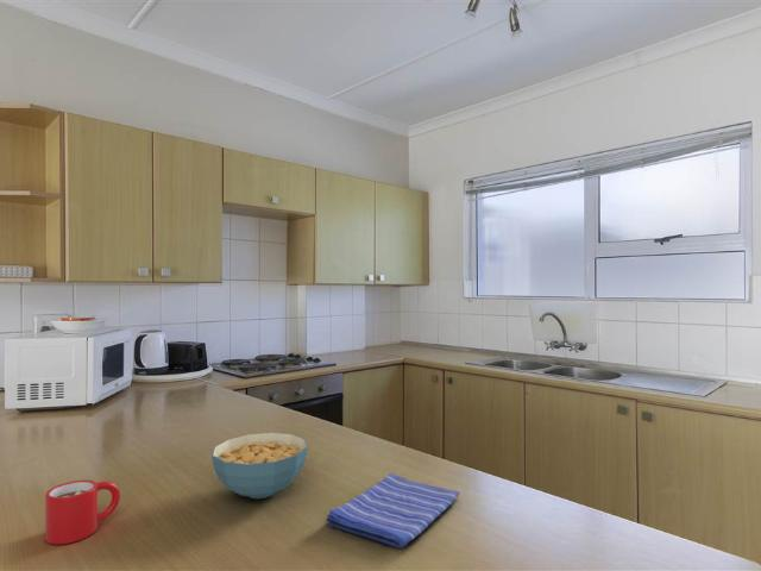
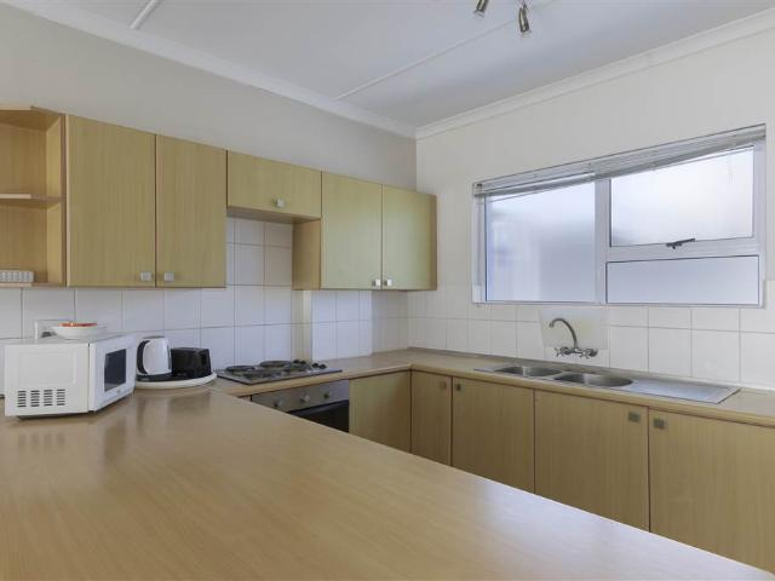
- cereal bowl [210,432,309,500]
- dish towel [325,472,460,548]
- mug [44,479,121,546]
